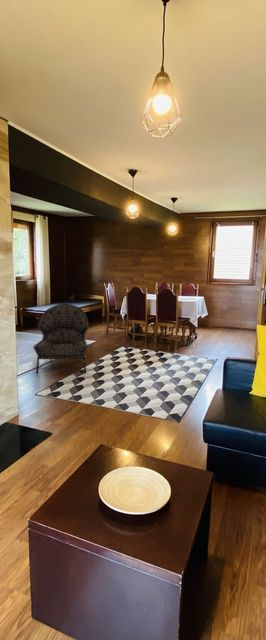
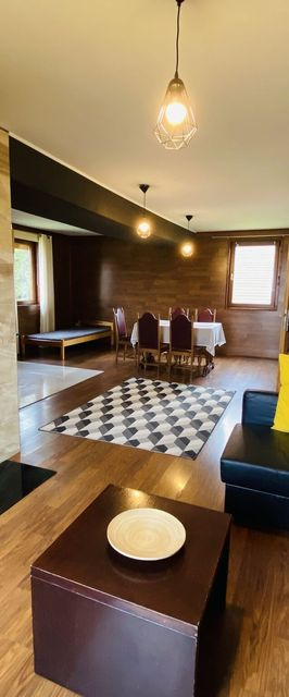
- armchair [33,303,90,375]
